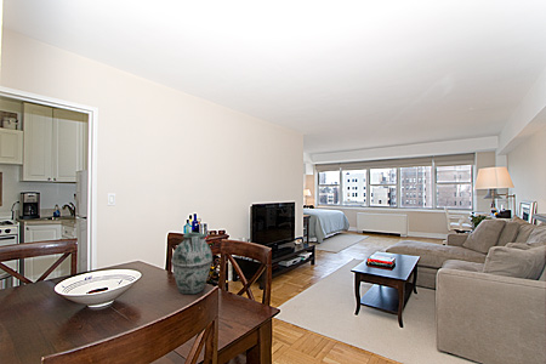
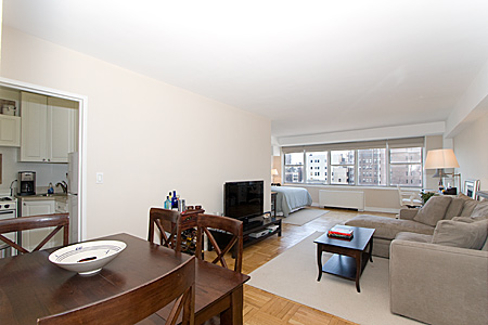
- vase [170,231,214,295]
